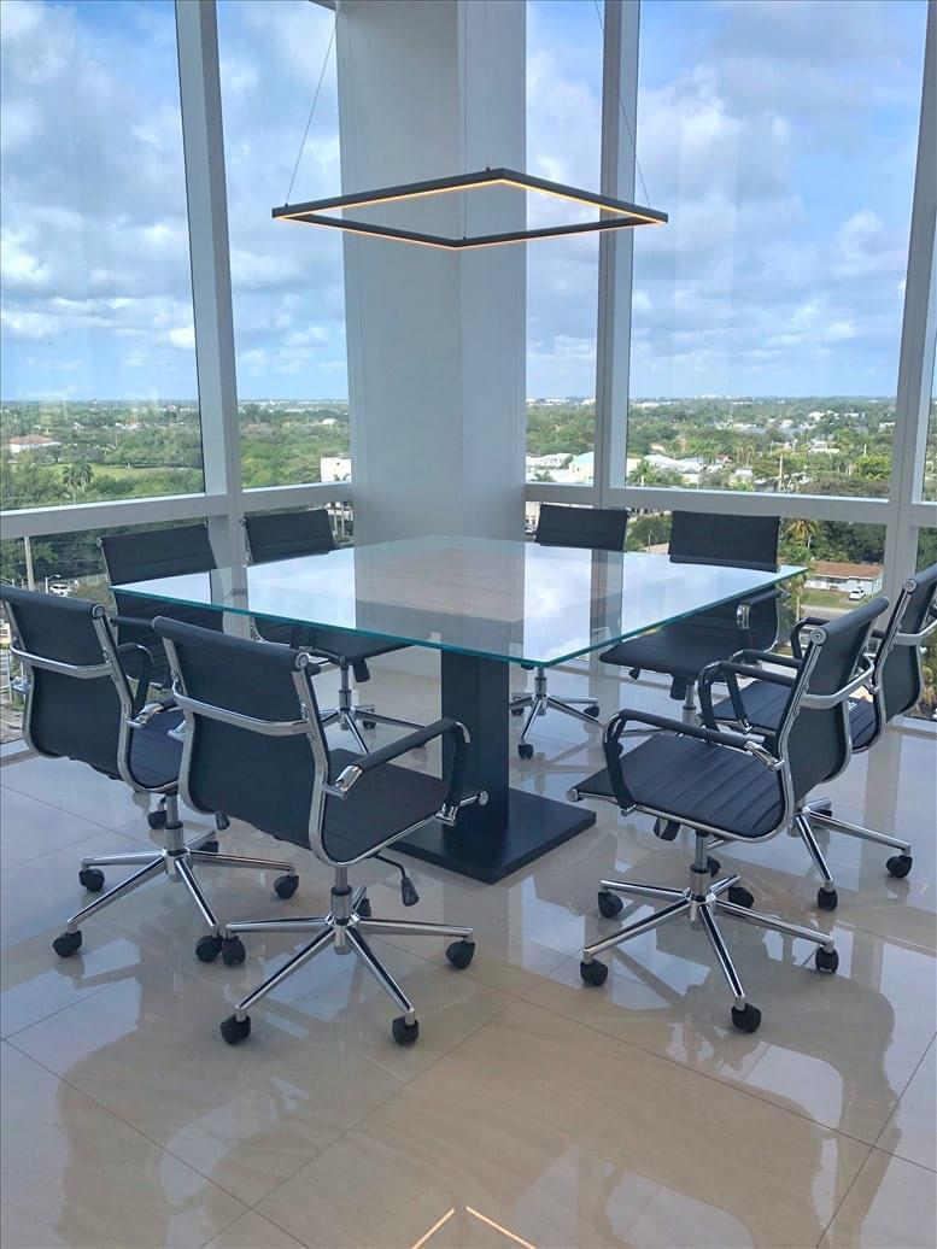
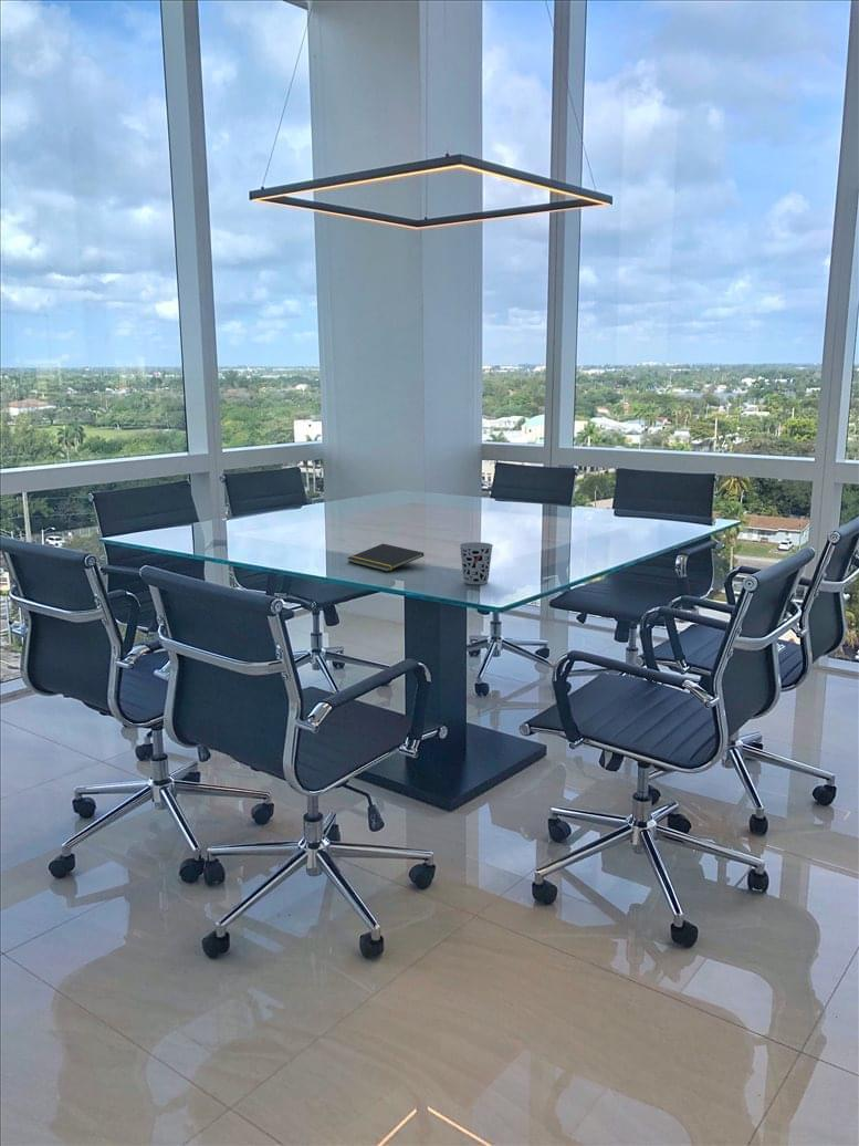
+ notepad [346,542,425,573]
+ cup [459,541,494,585]
